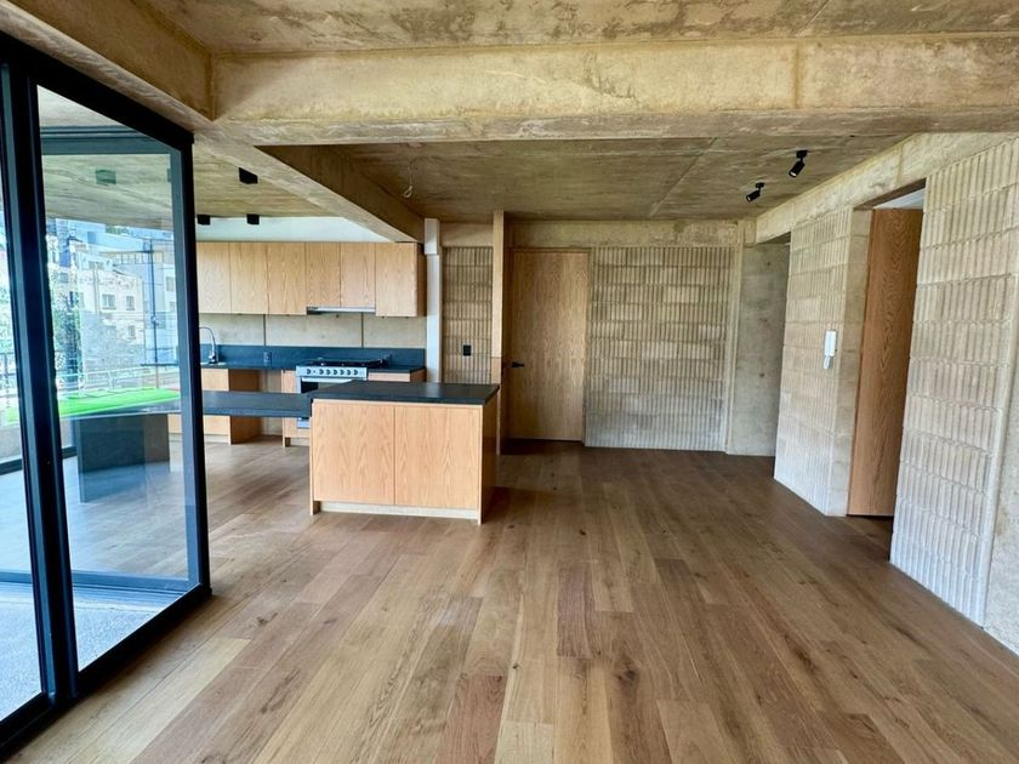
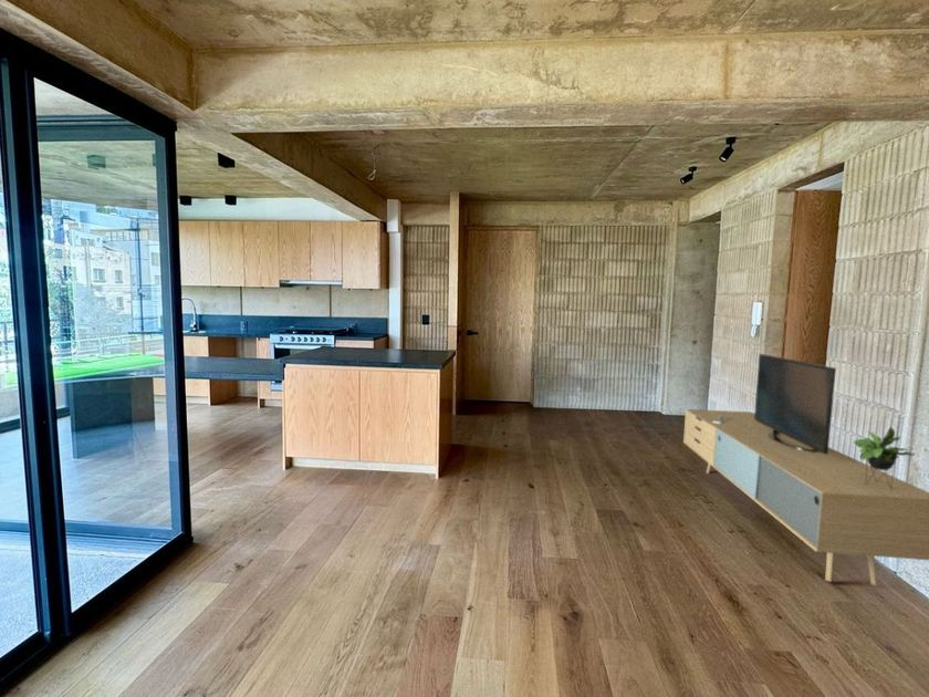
+ media console [682,353,929,586]
